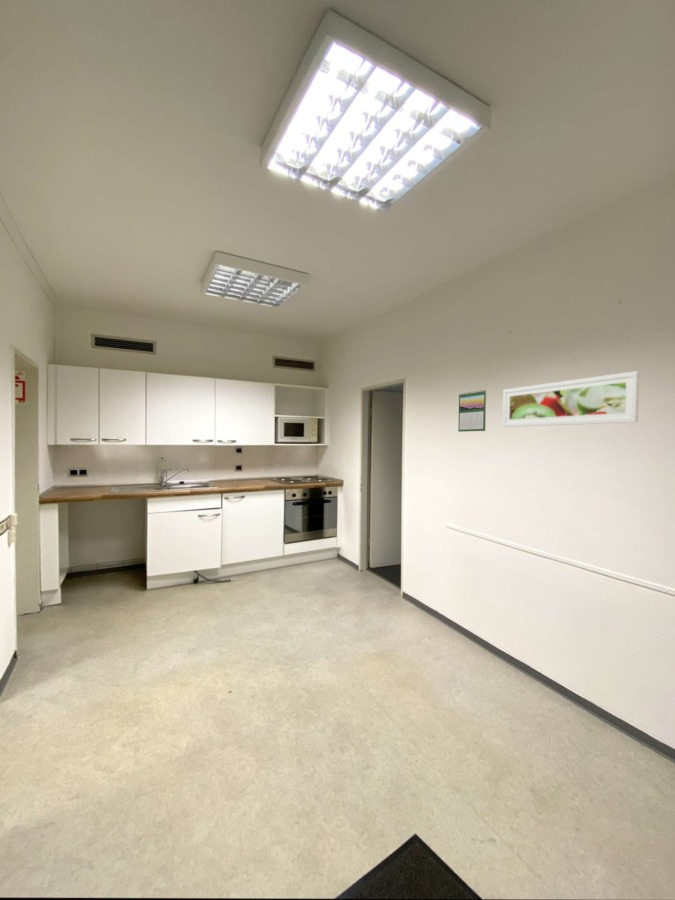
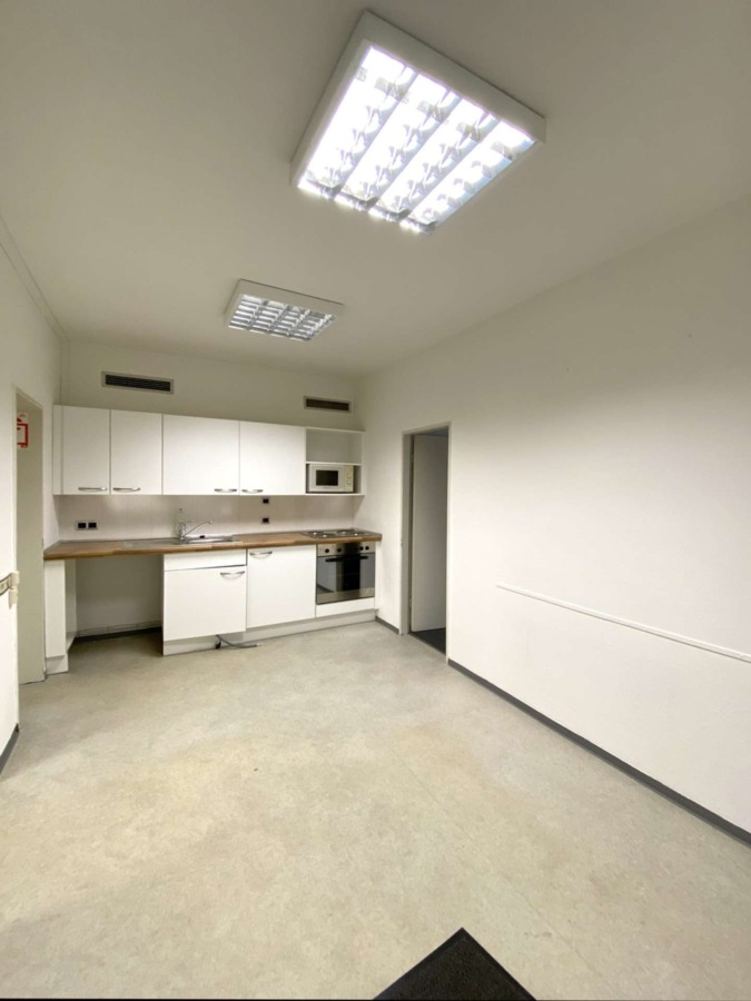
- calendar [457,389,487,433]
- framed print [501,370,640,428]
